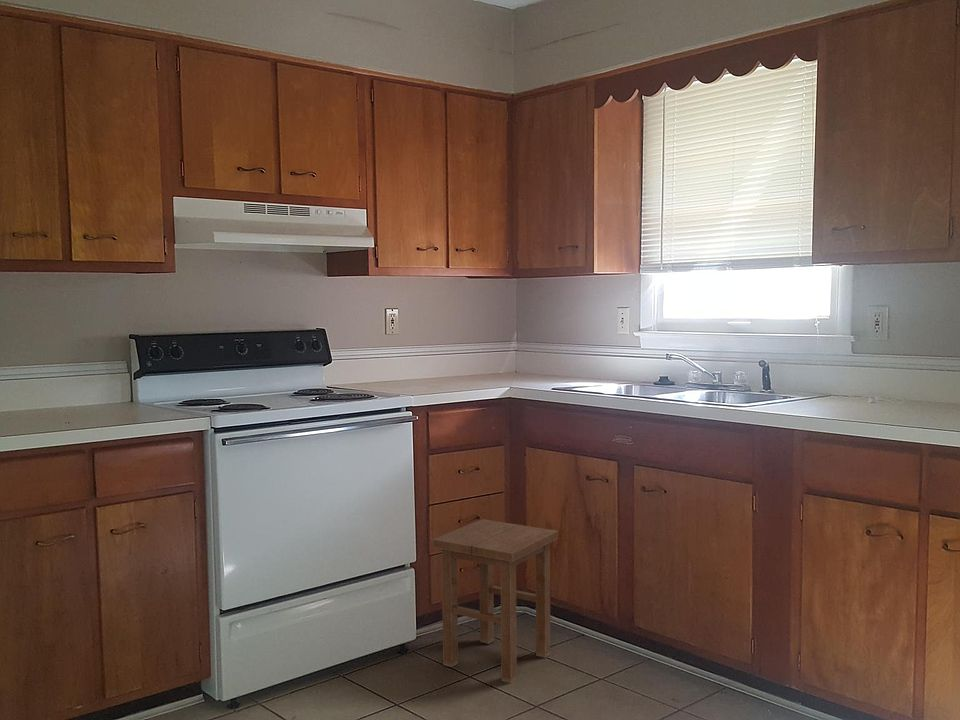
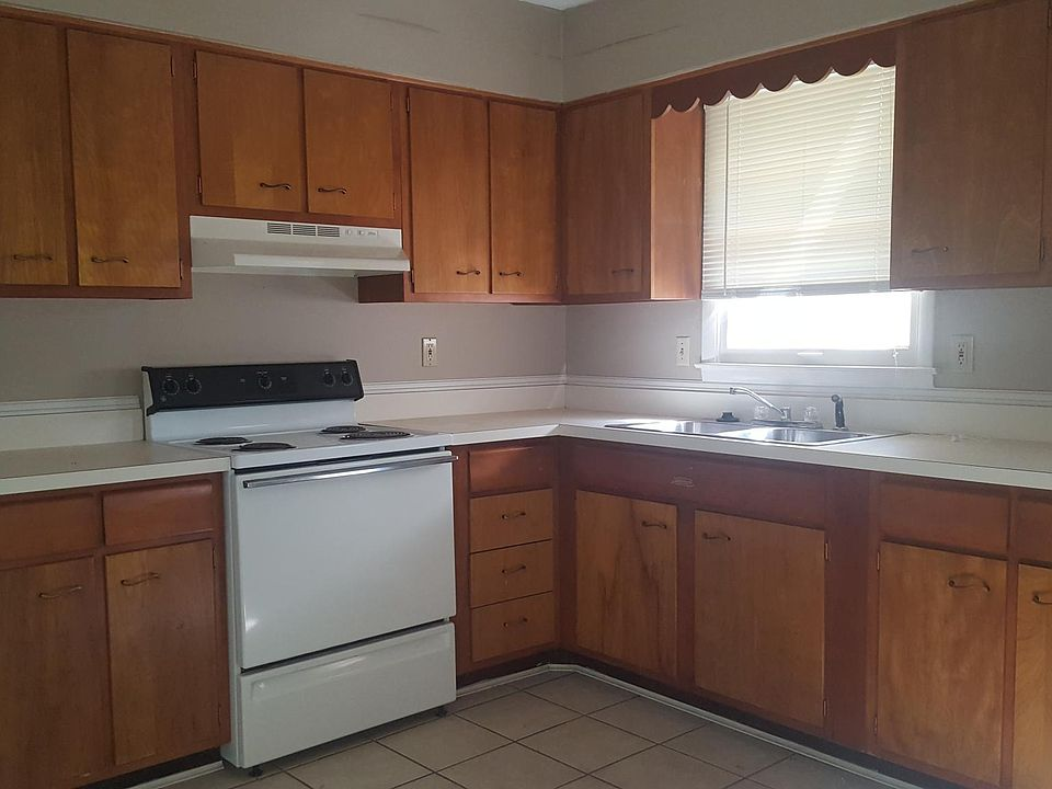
- stool [432,518,559,684]
